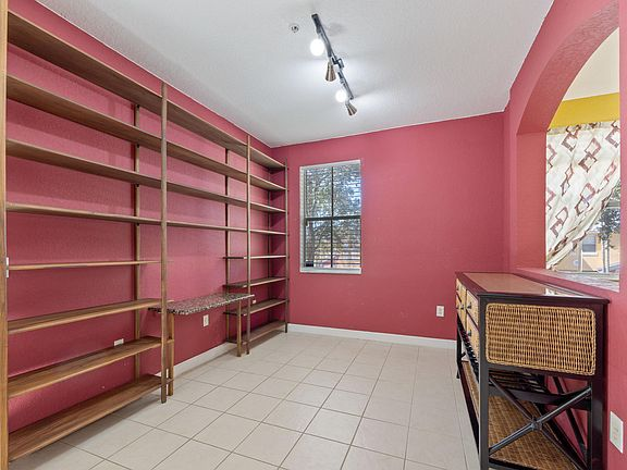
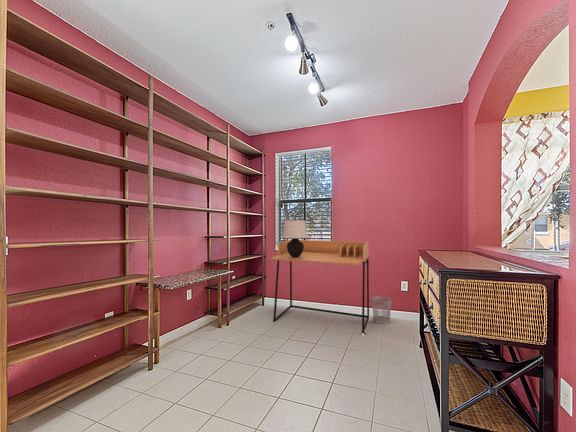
+ wastebasket [371,295,392,326]
+ table lamp [282,219,309,257]
+ desk [269,239,370,334]
